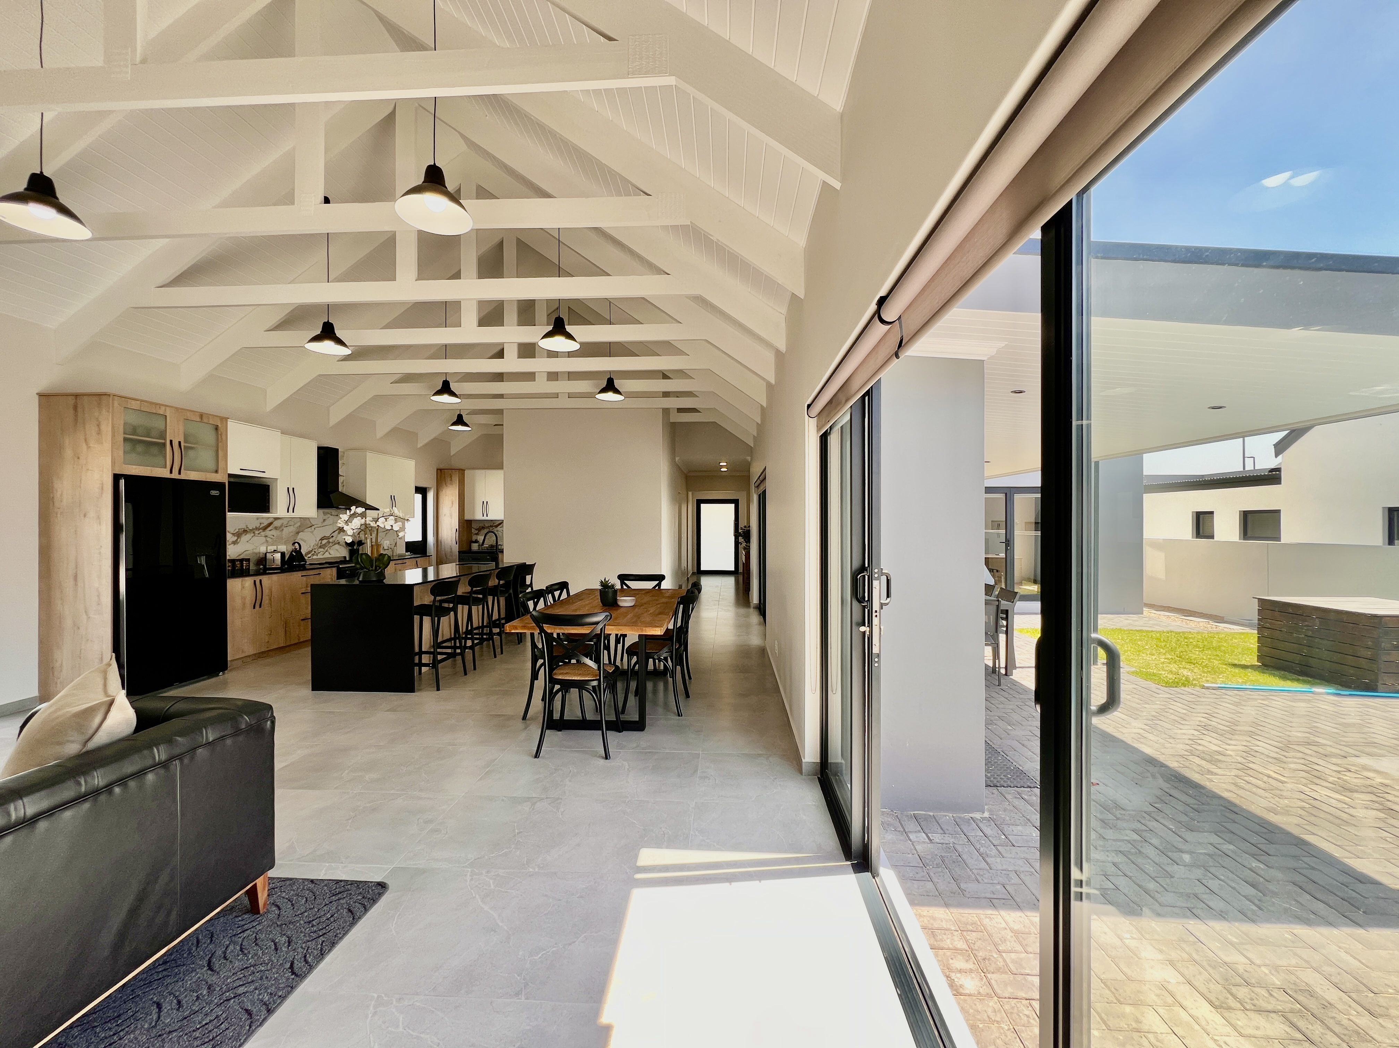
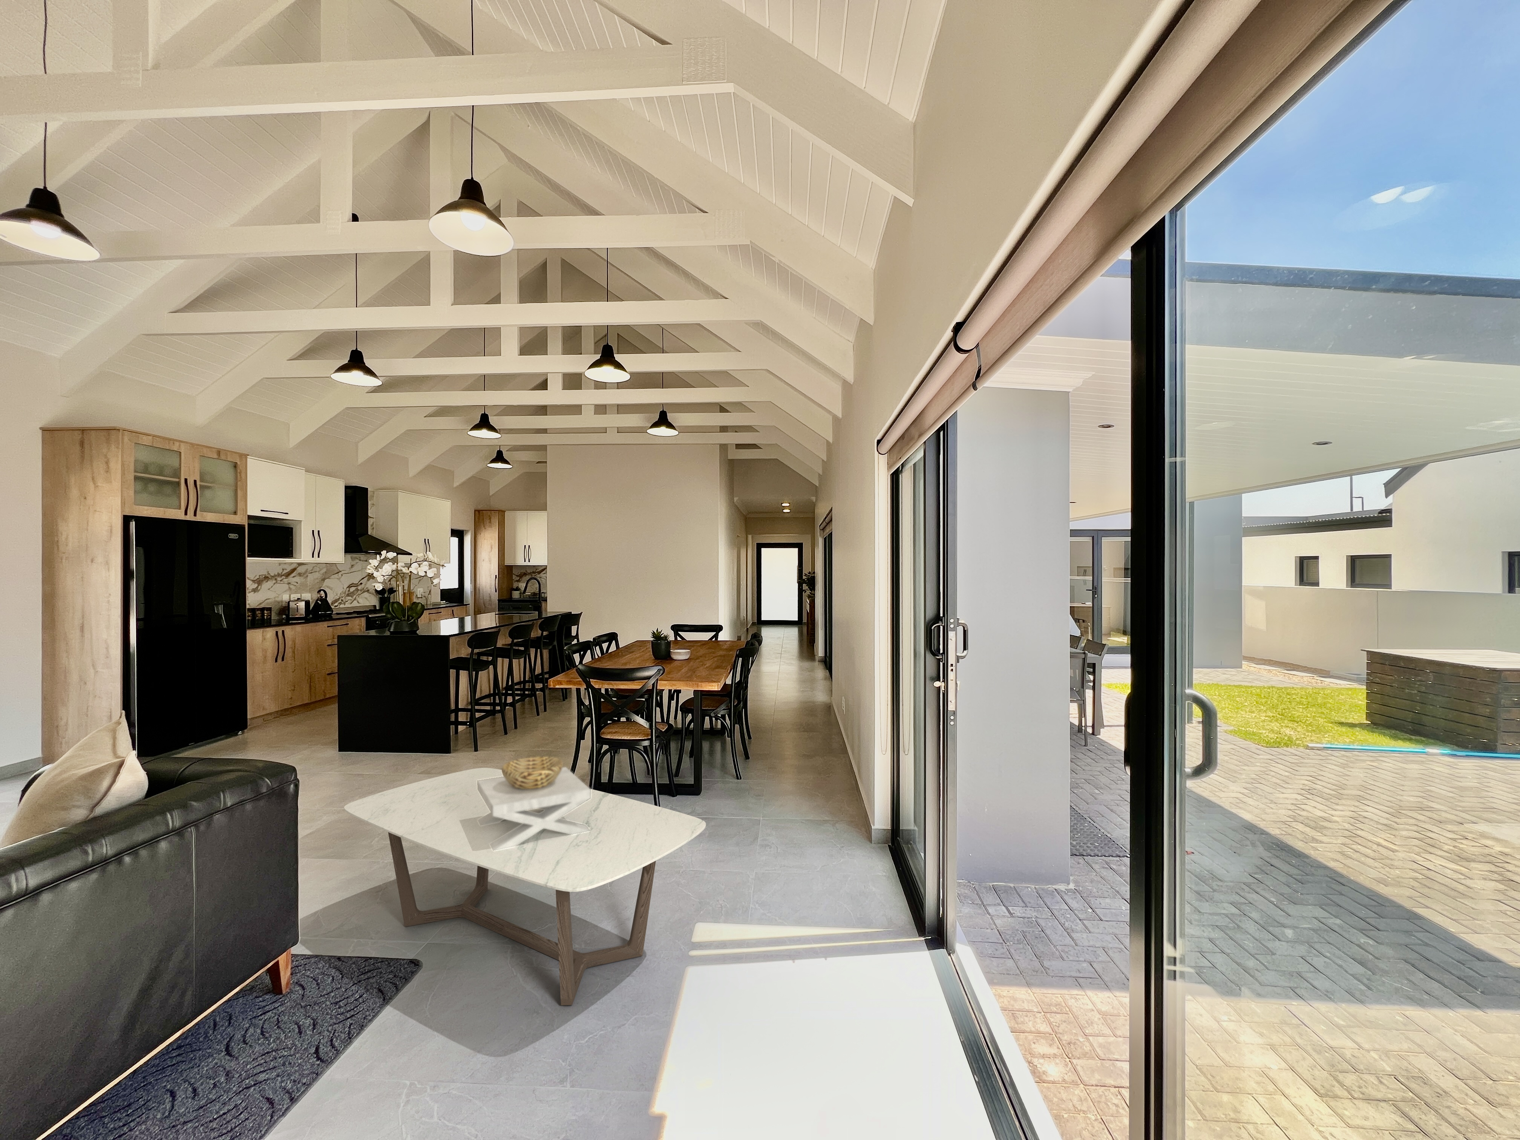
+ coffee table [343,768,706,1006]
+ decorative bowl [478,757,591,851]
